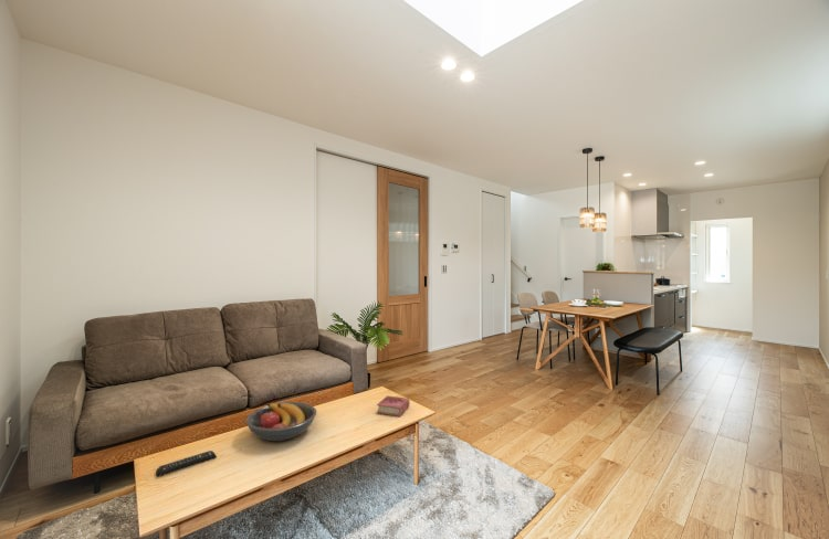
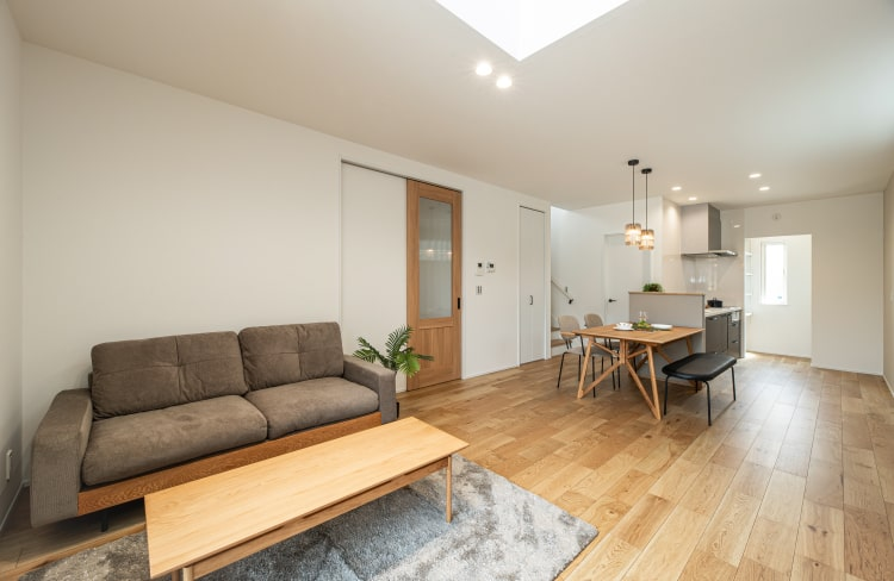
- fruit bowl [244,401,317,442]
- remote control [155,450,218,477]
- book [376,394,411,418]
